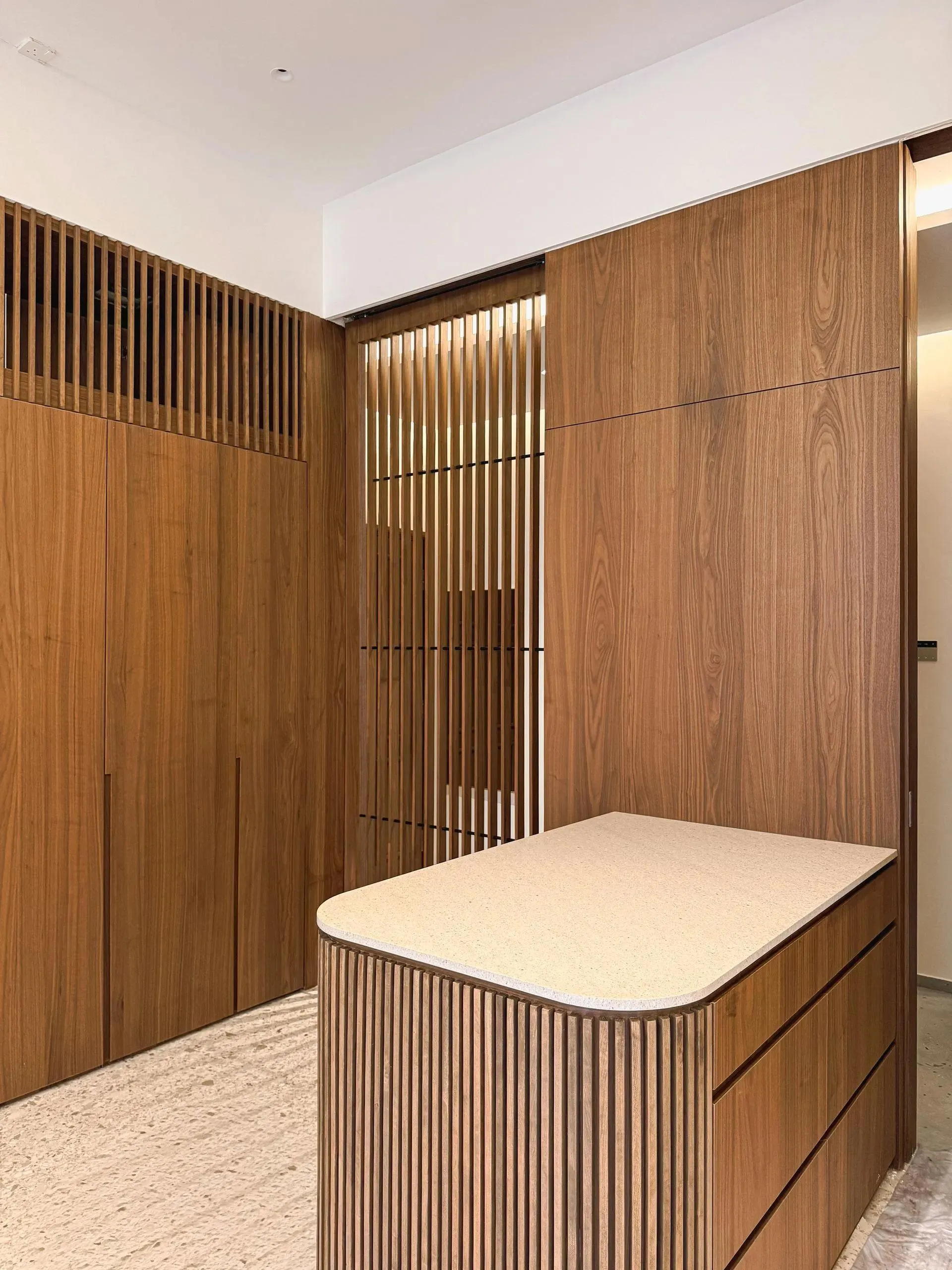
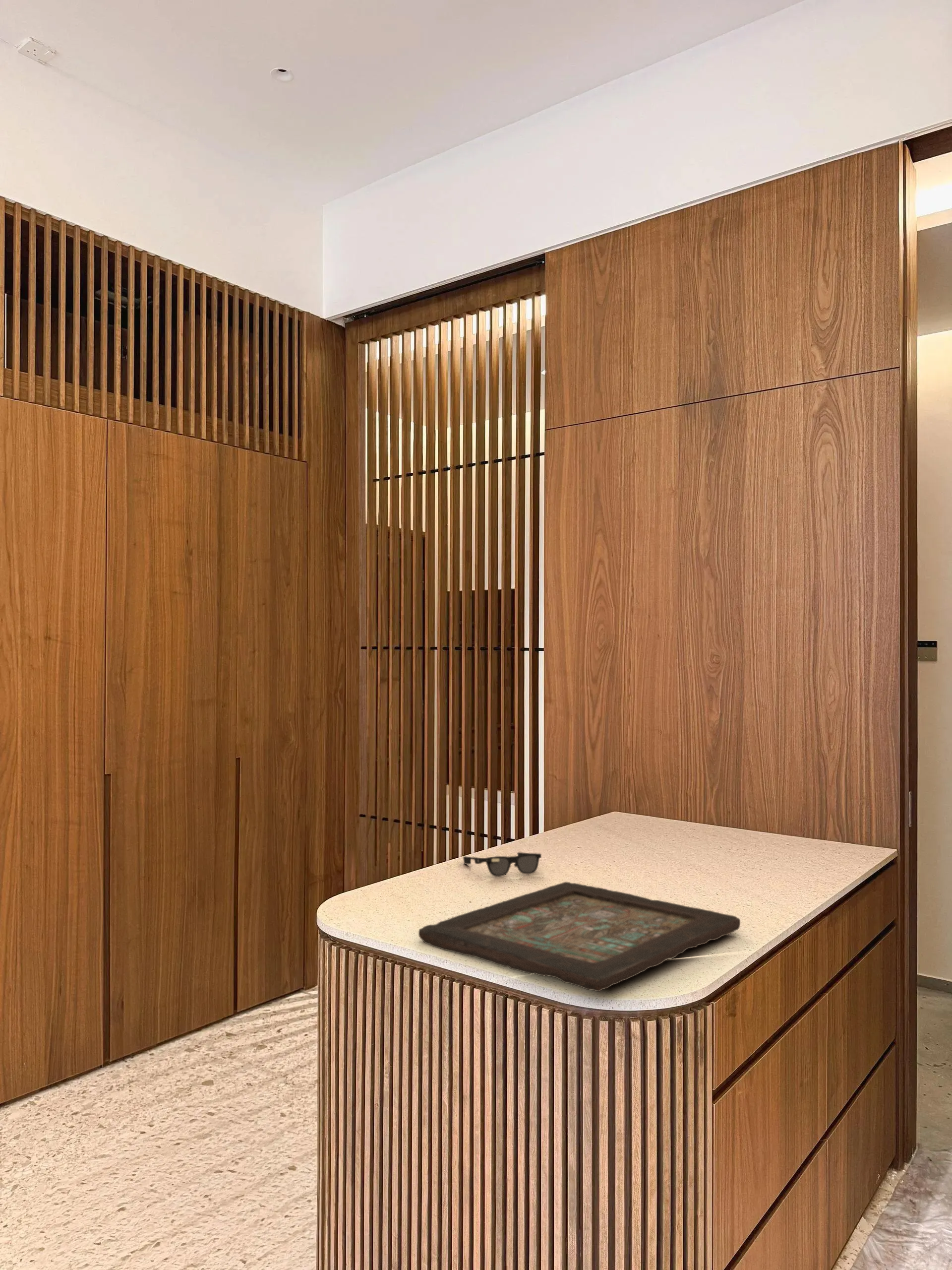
+ sunglasses [463,852,542,877]
+ decorative tray [418,882,741,992]
